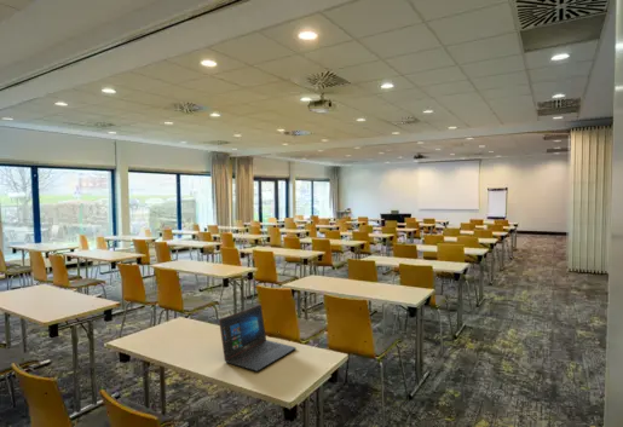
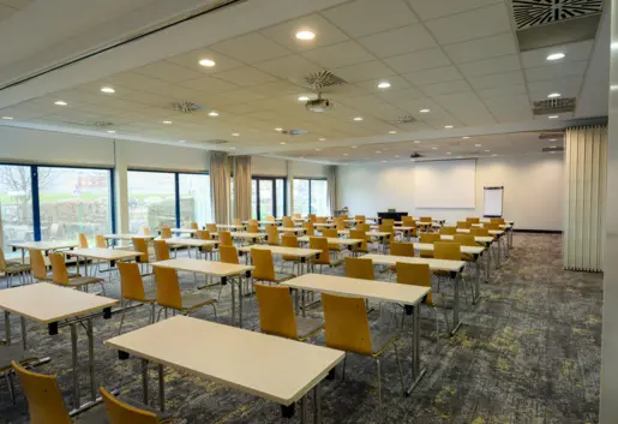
- laptop [218,304,298,373]
